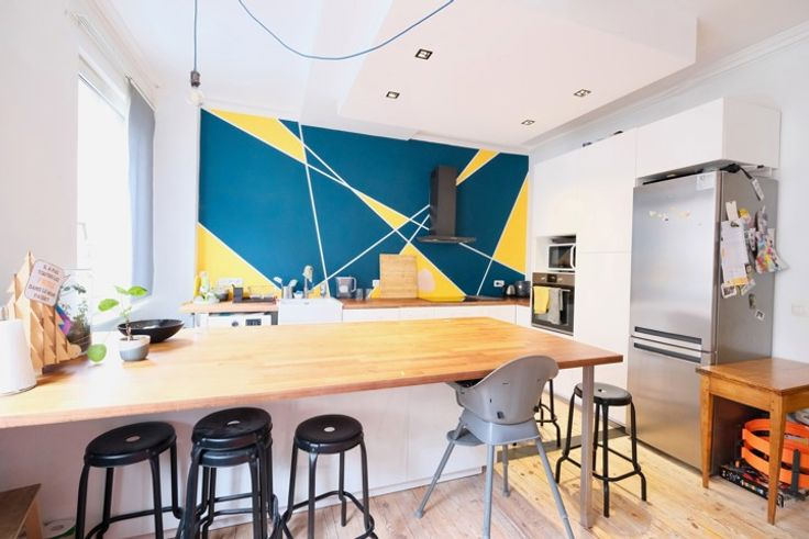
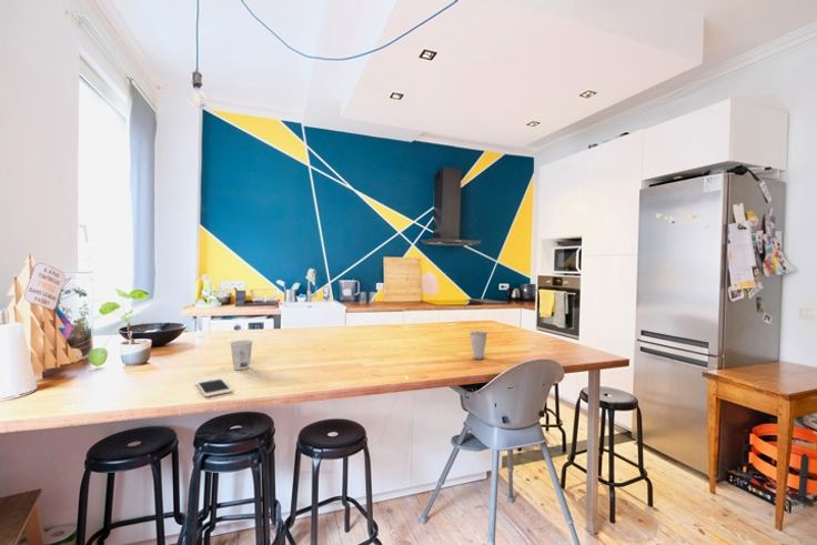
+ cup [468,330,488,360]
+ cup [229,339,254,371]
+ cell phone [194,376,233,397]
